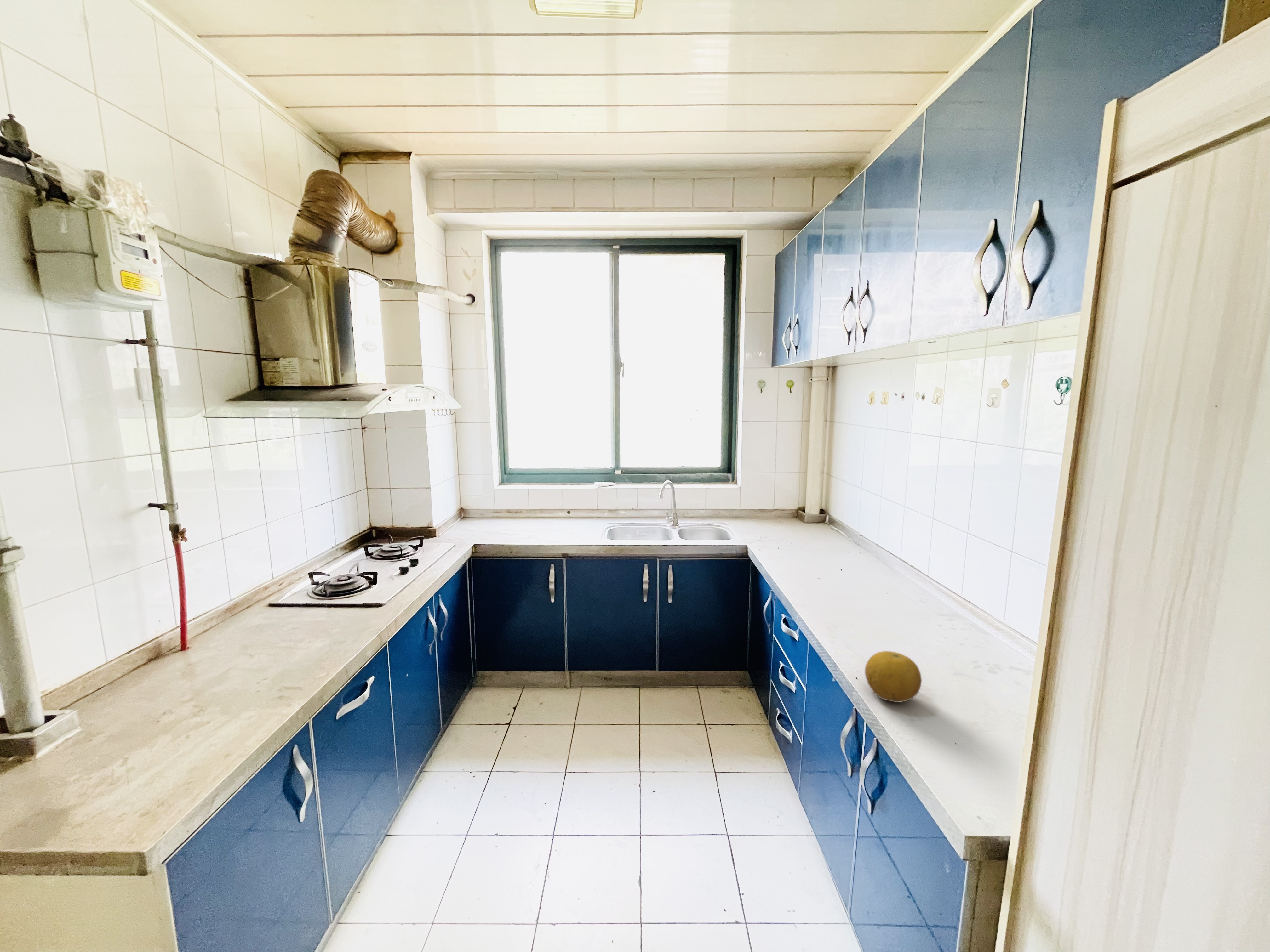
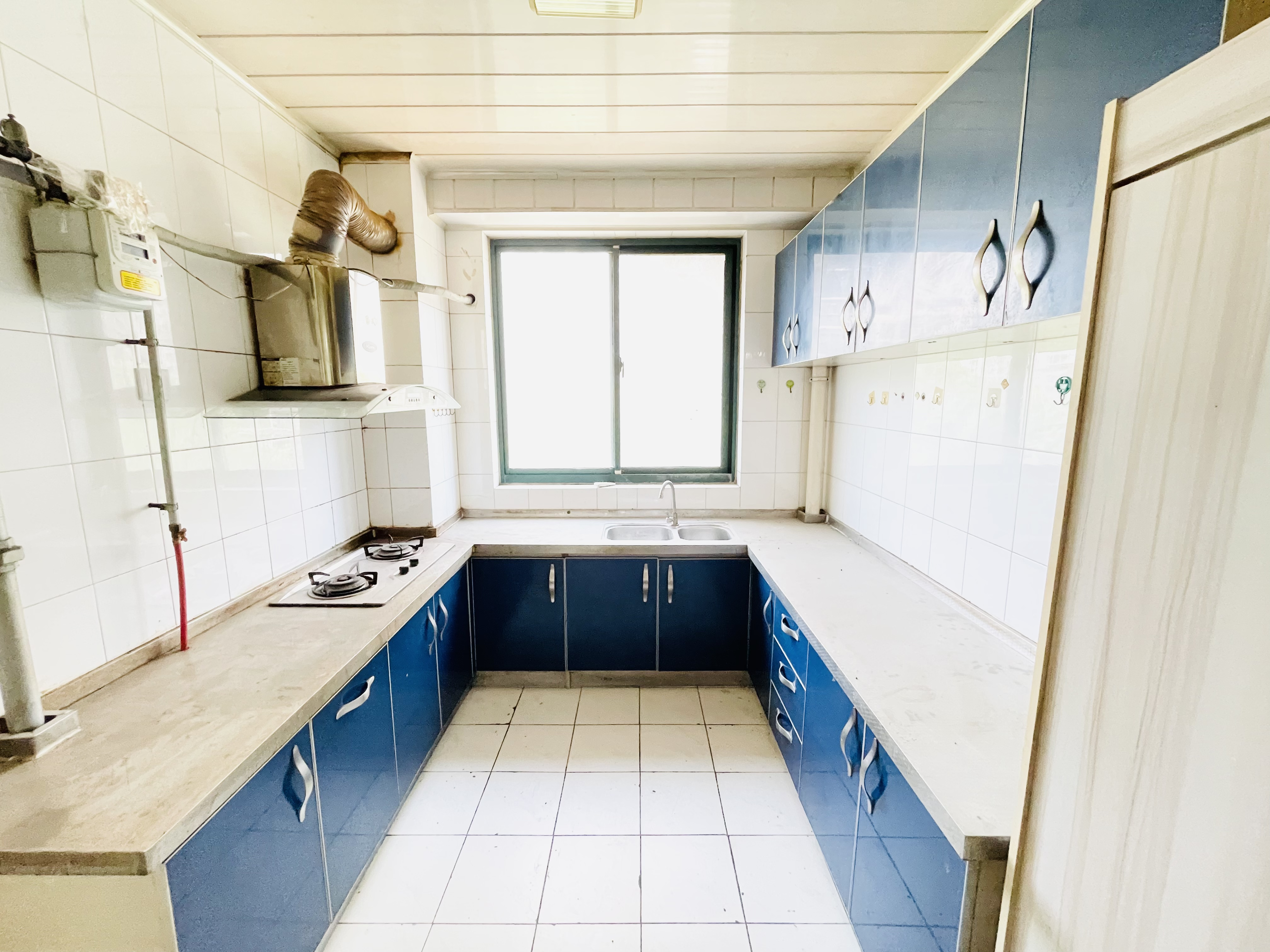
- fruit [865,651,922,703]
